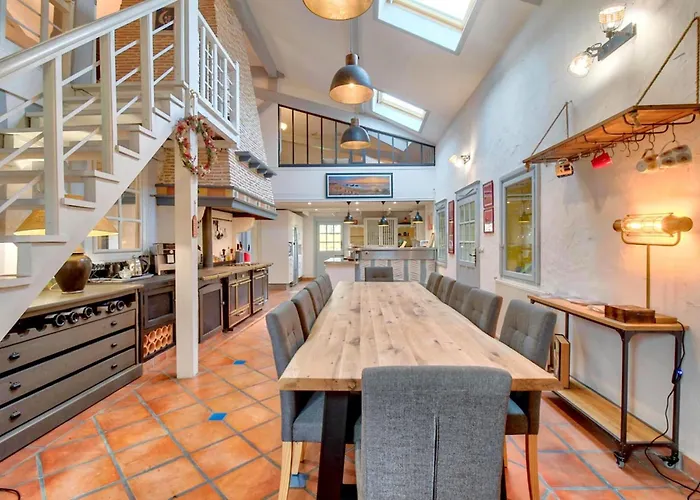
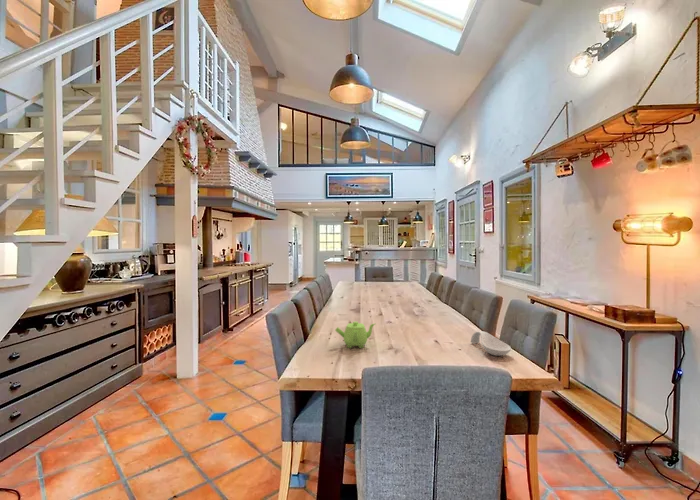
+ teapot [334,321,376,349]
+ spoon rest [470,330,512,357]
